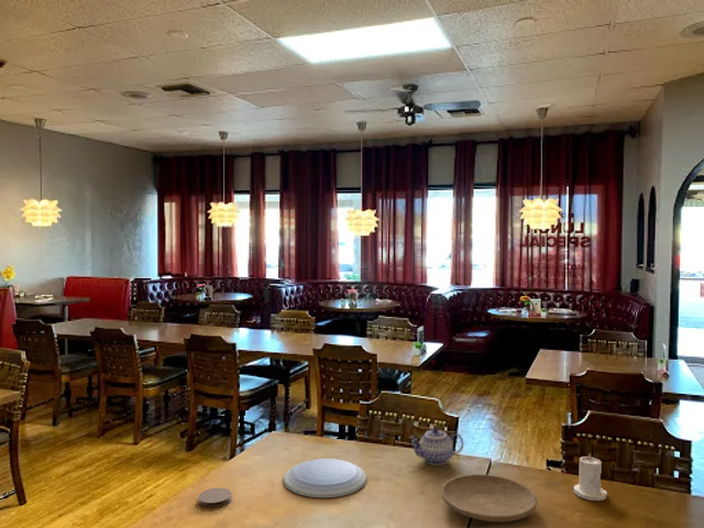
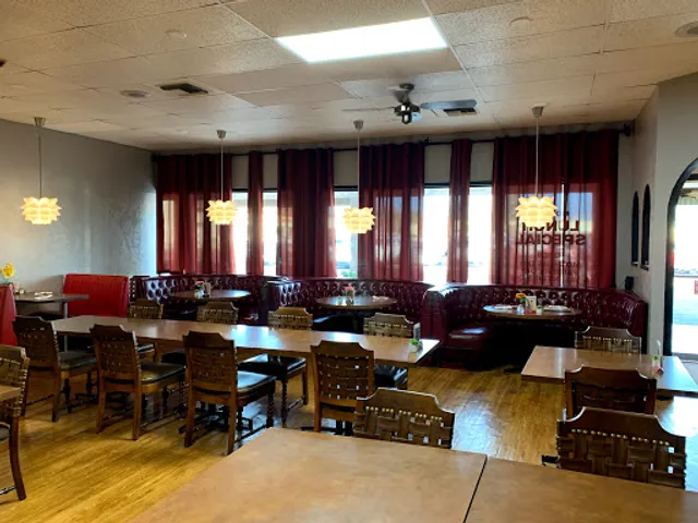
- teapot [408,427,464,466]
- plate [282,458,367,498]
- coaster [197,487,233,508]
- candle [573,453,608,502]
- plate [440,473,538,522]
